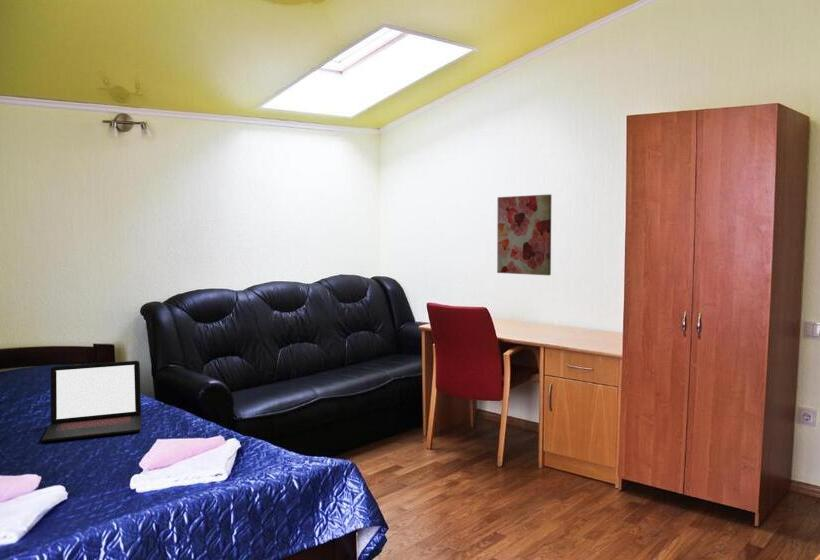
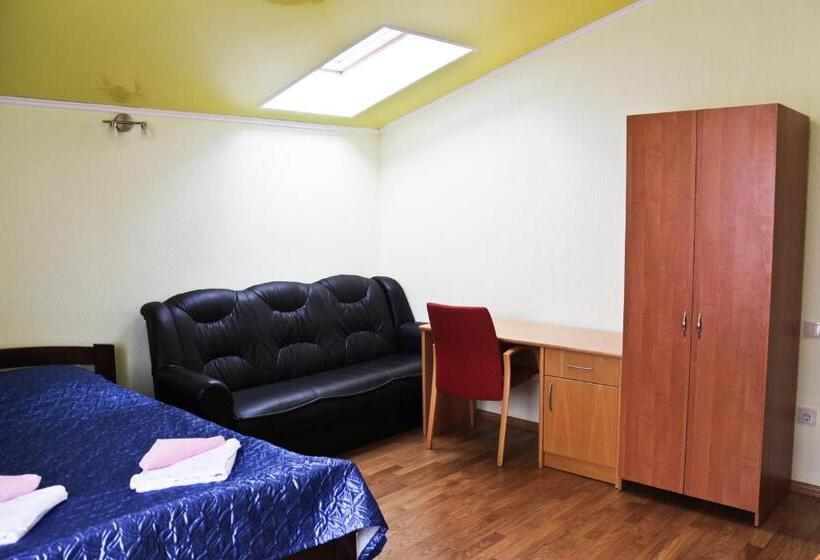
- wall art [496,193,552,276]
- laptop [41,360,143,443]
